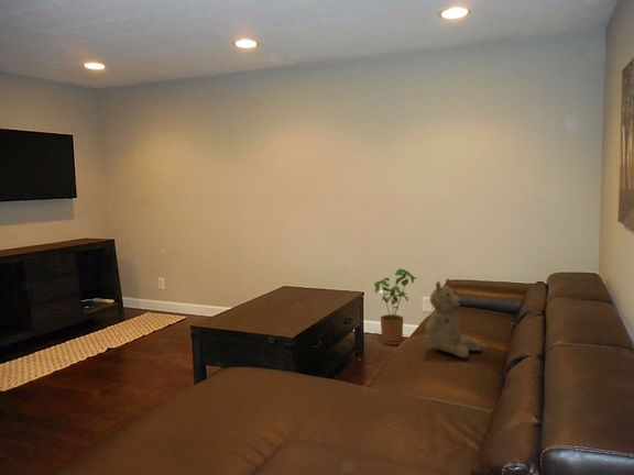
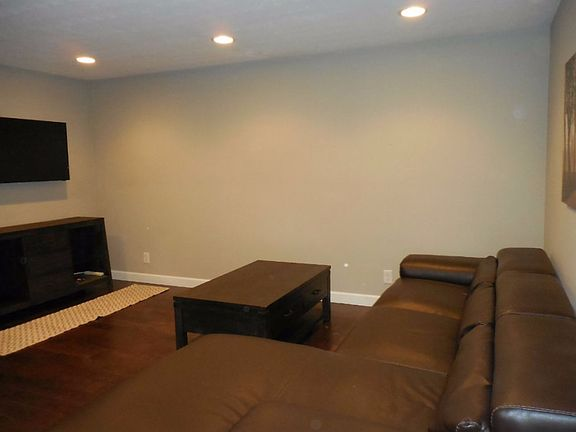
- teddy bear [425,277,482,358]
- house plant [373,268,417,346]
